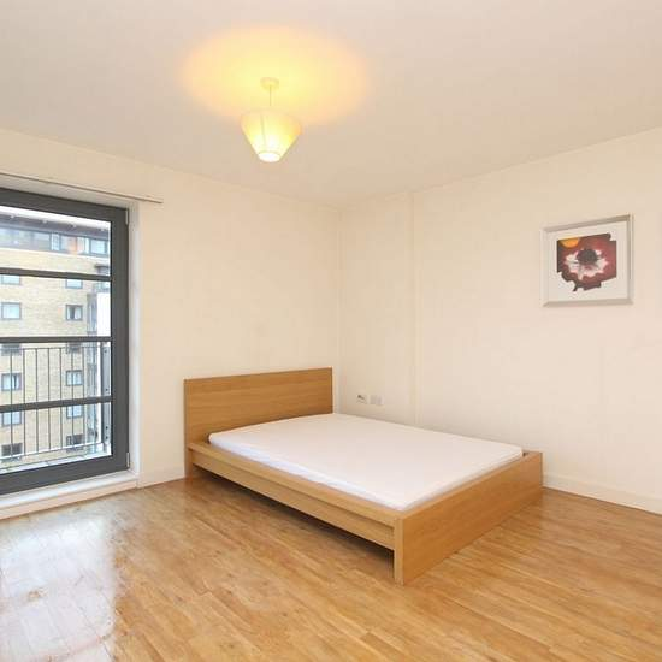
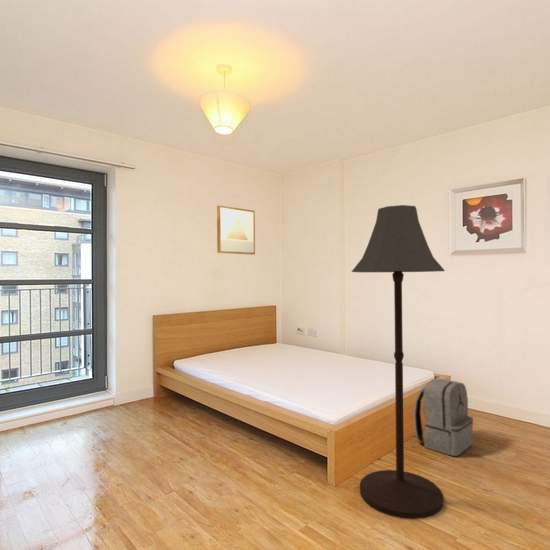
+ wall art [216,204,256,255]
+ backpack [413,378,474,457]
+ floor lamp [350,204,446,520]
